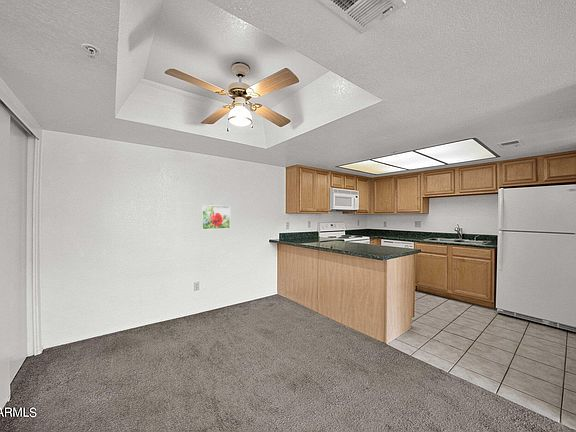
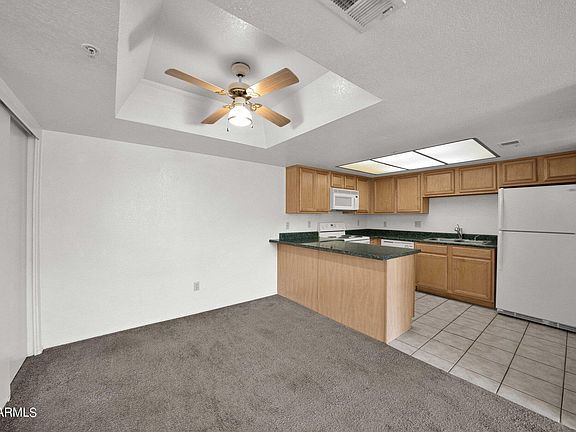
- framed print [201,204,231,230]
